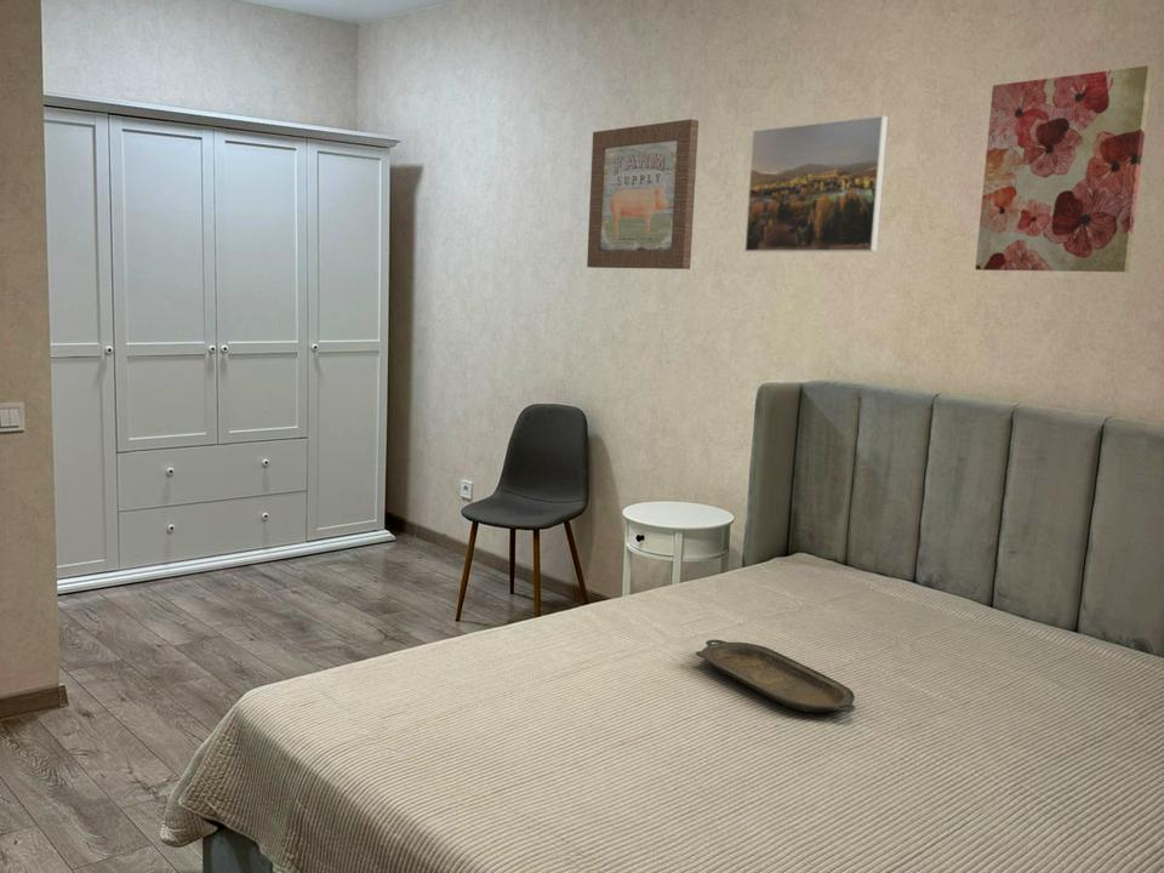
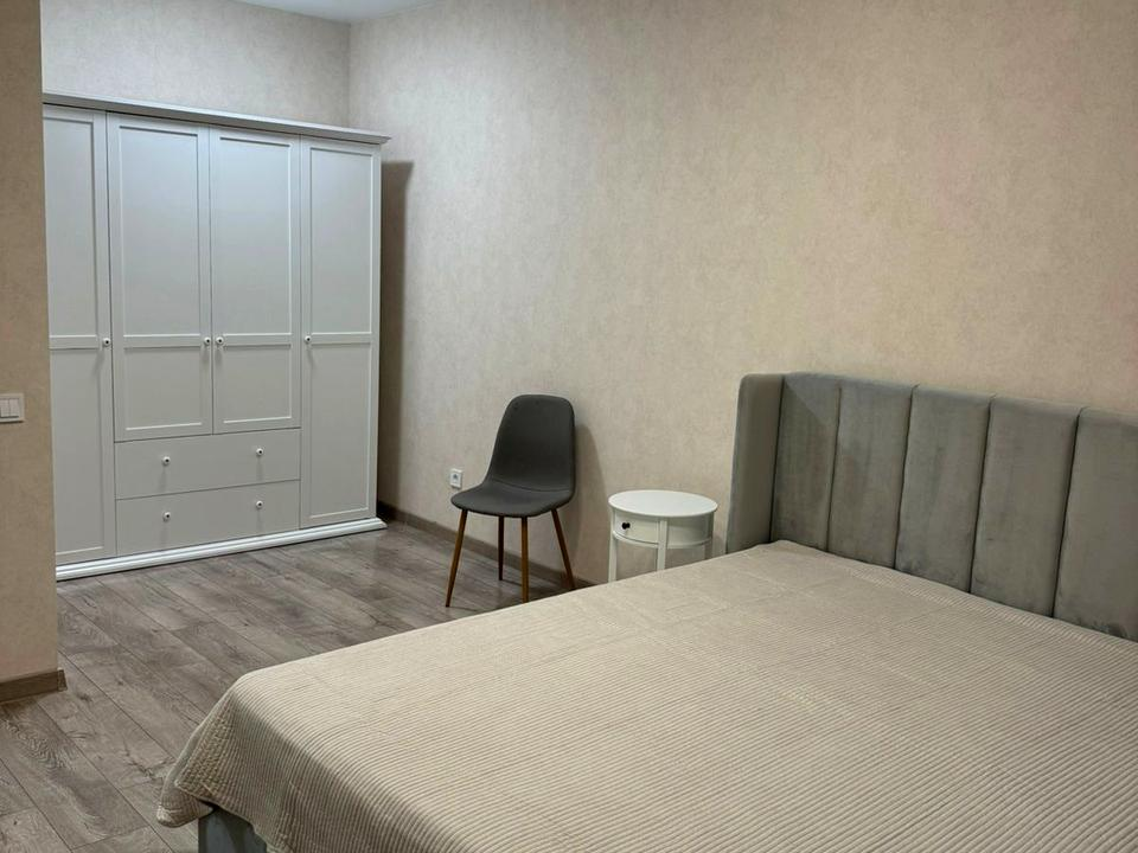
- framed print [743,114,890,253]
- wall art [974,64,1153,273]
- wall art [586,118,700,270]
- serving tray [695,639,856,714]
